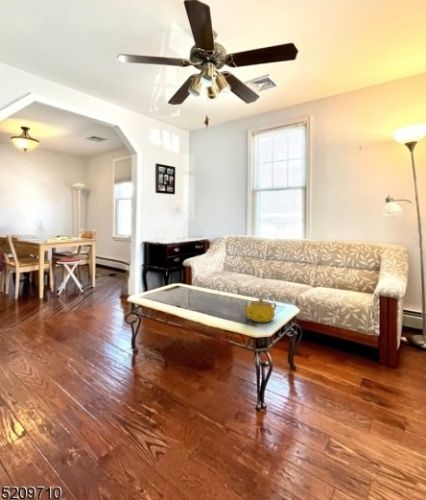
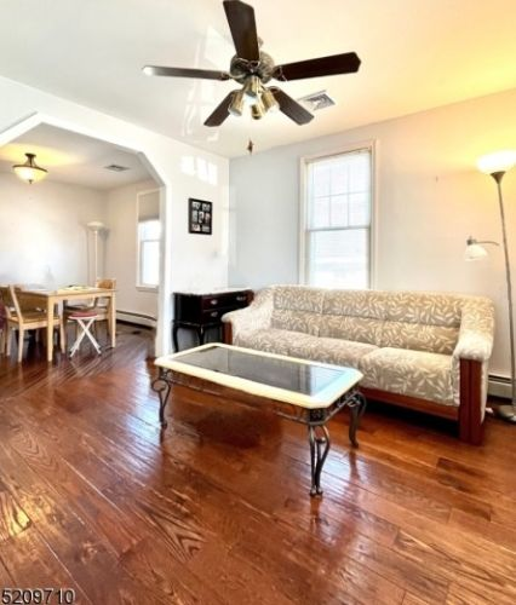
- teapot [242,297,278,323]
